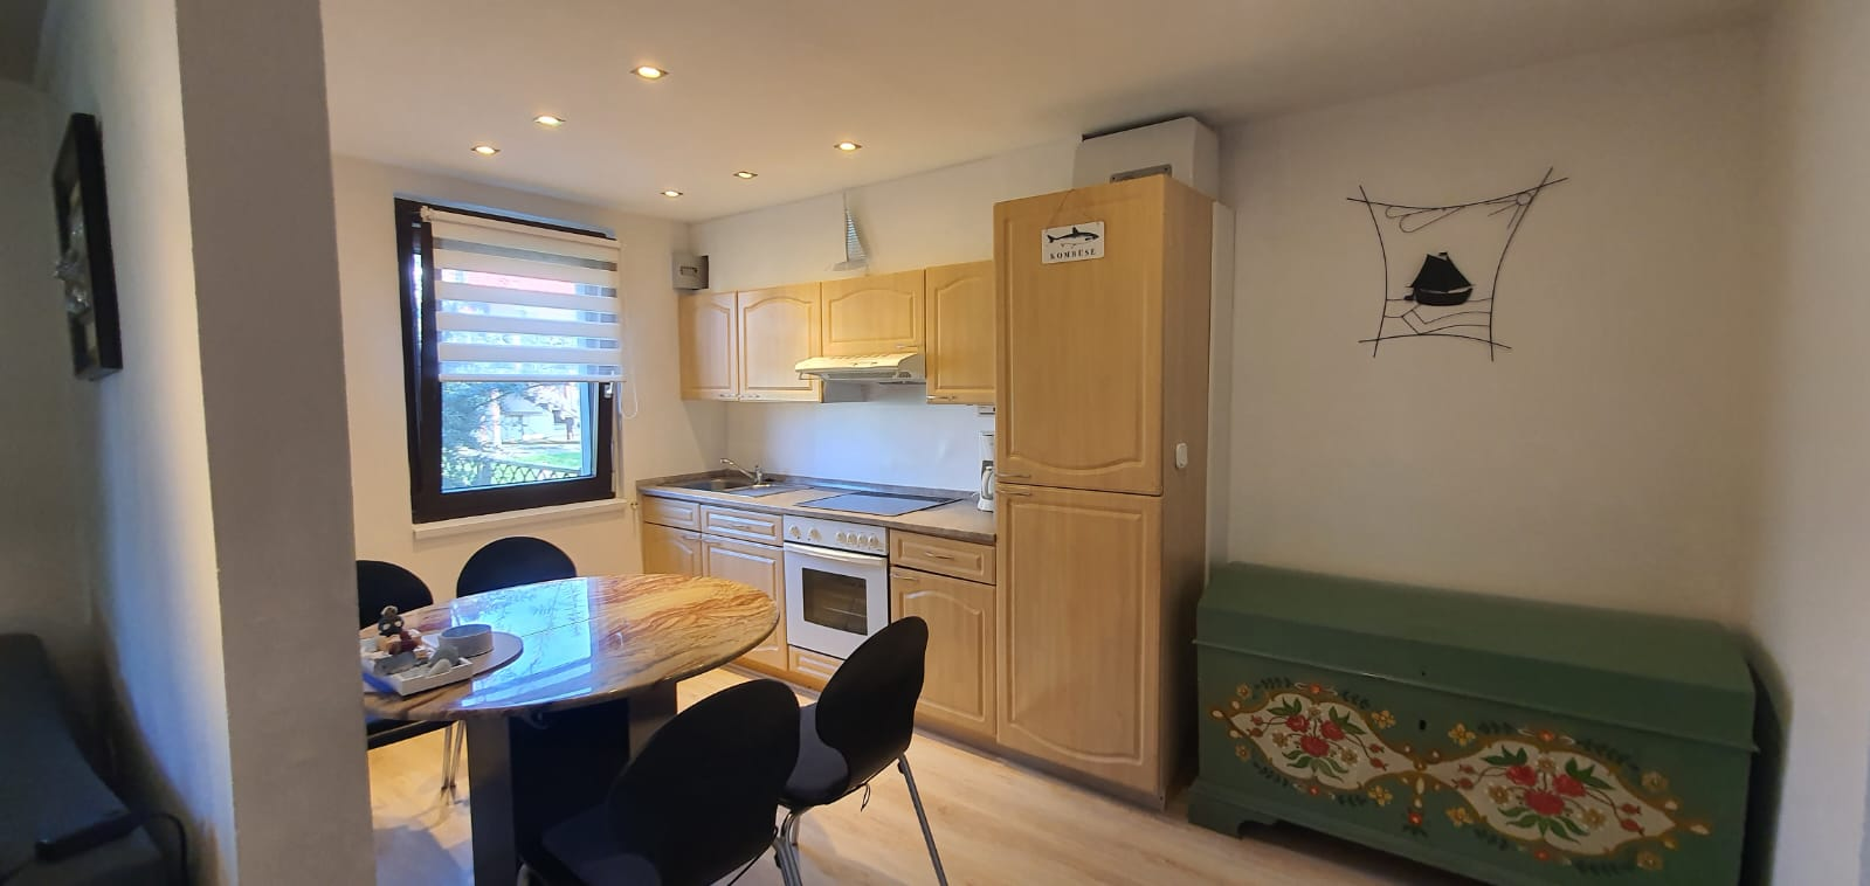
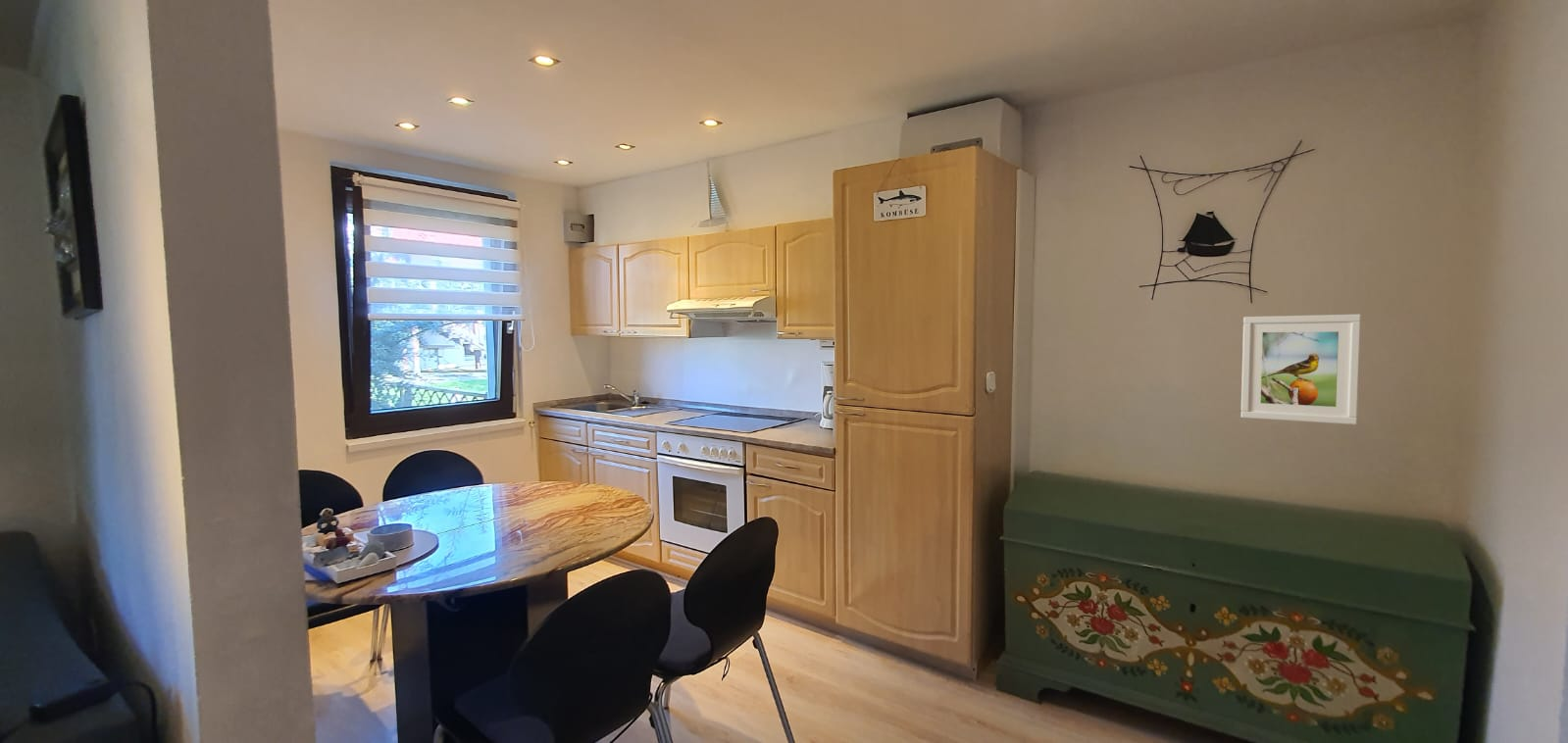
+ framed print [1240,314,1362,425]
